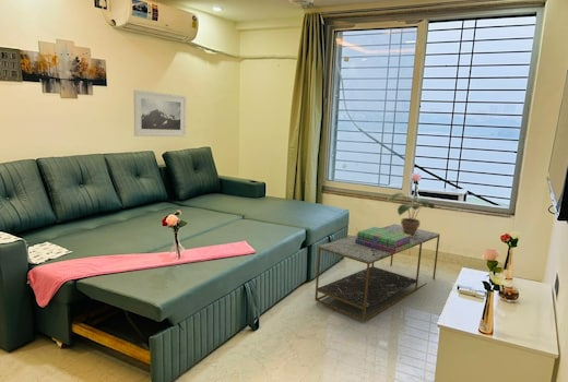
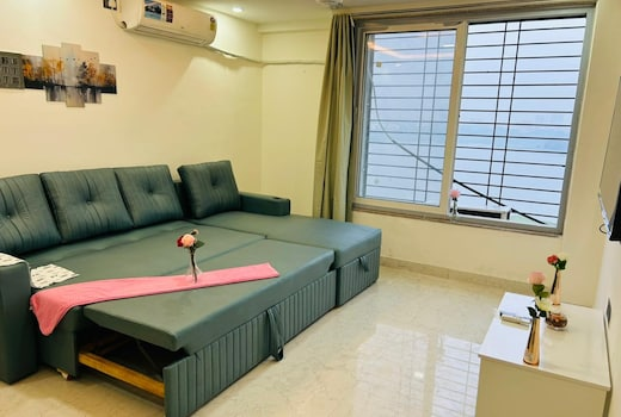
- potted plant [390,192,436,237]
- coffee table [313,223,441,322]
- stack of books [355,226,412,254]
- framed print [132,89,187,138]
